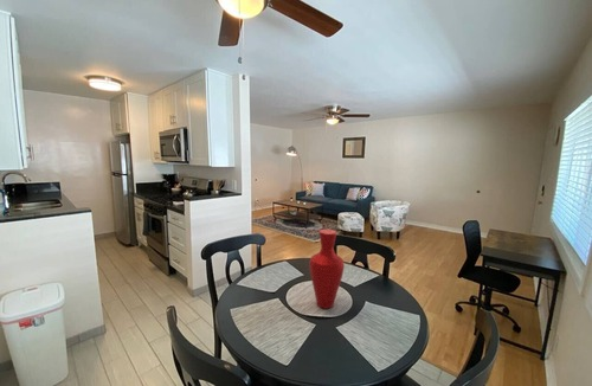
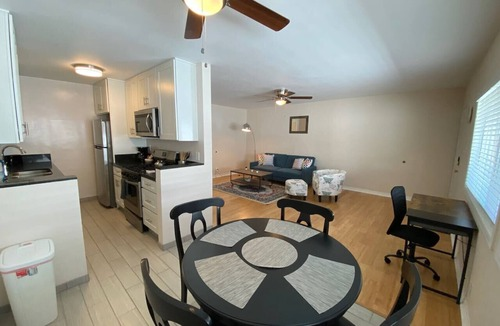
- vase [308,229,346,310]
